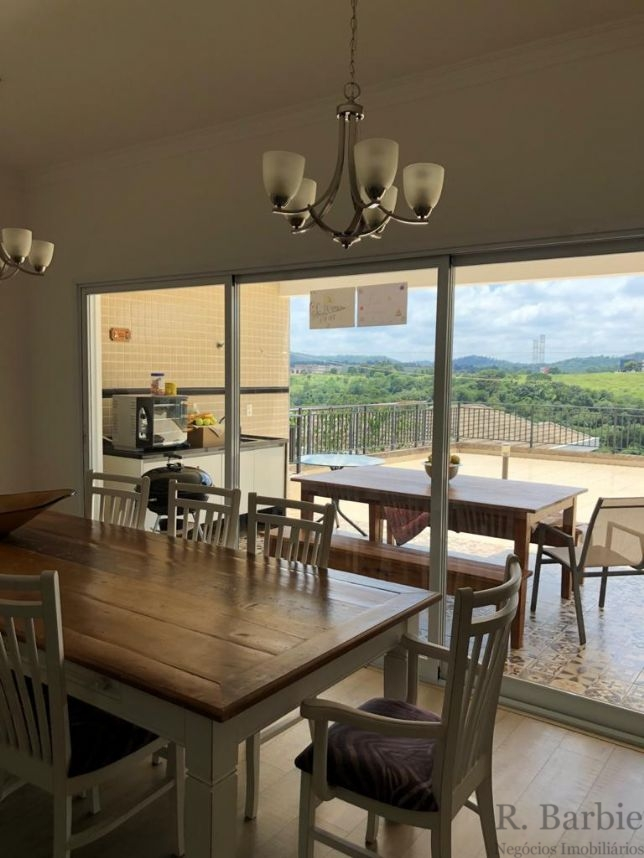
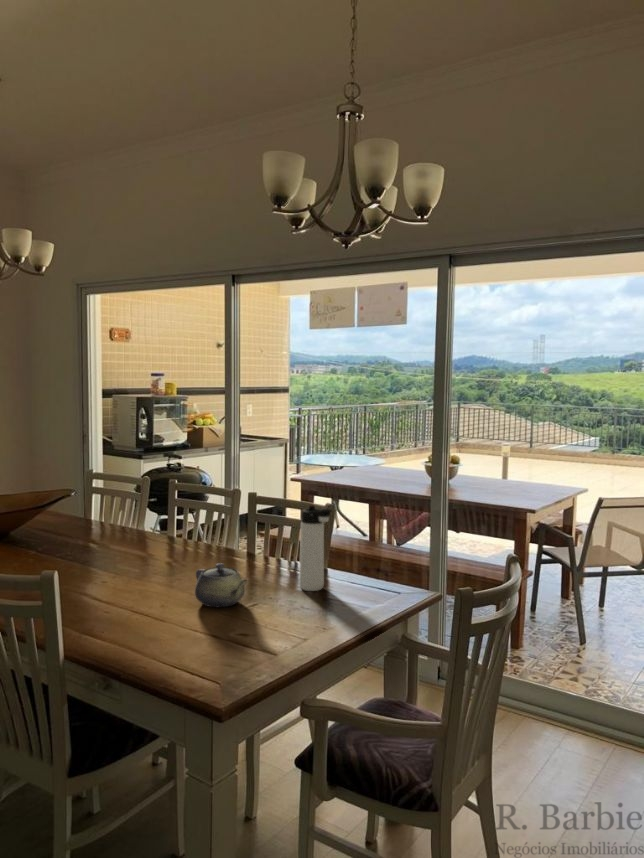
+ thermos bottle [298,505,333,592]
+ teapot [194,562,249,608]
